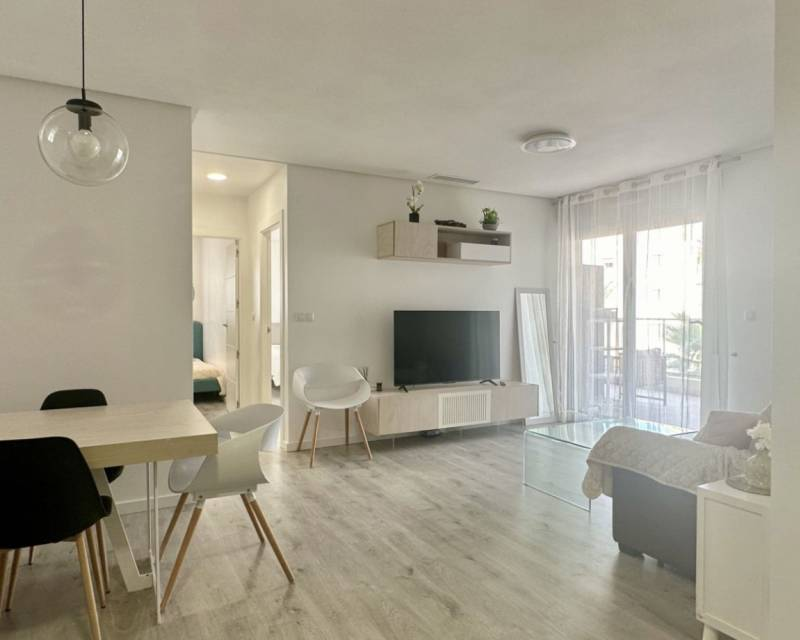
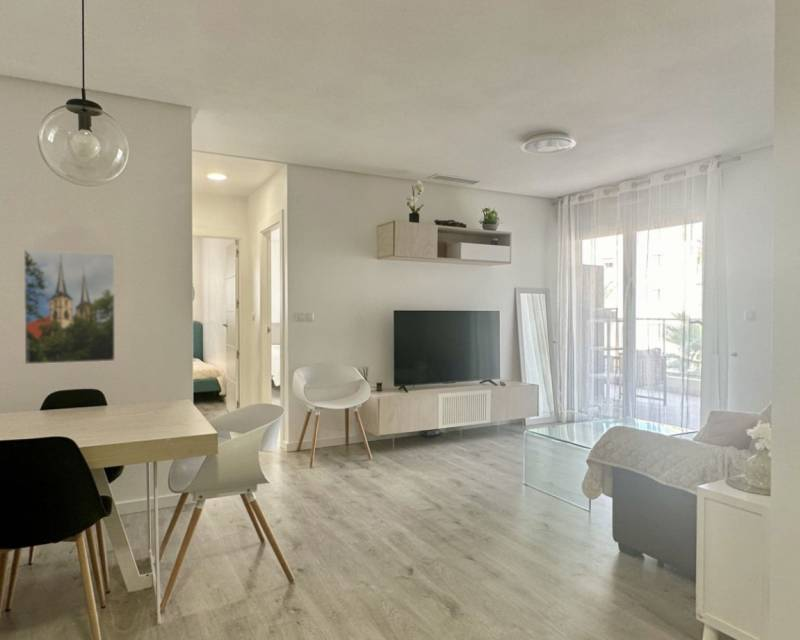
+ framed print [23,249,116,365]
